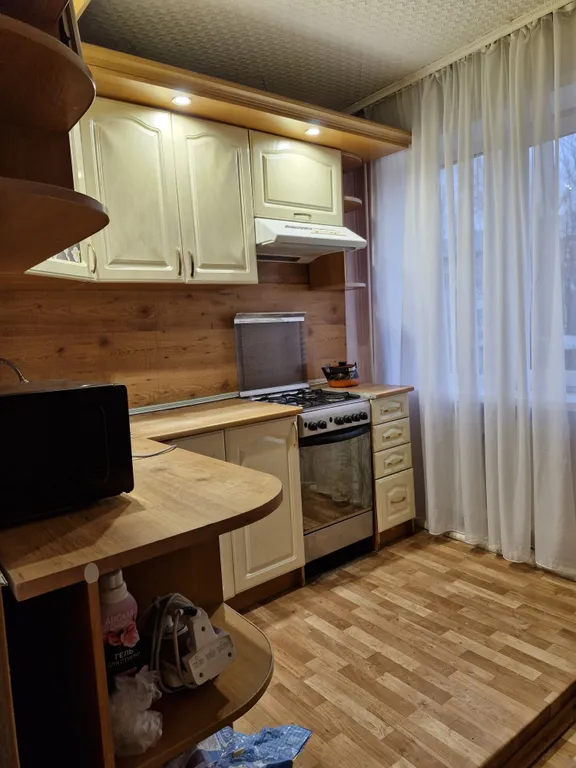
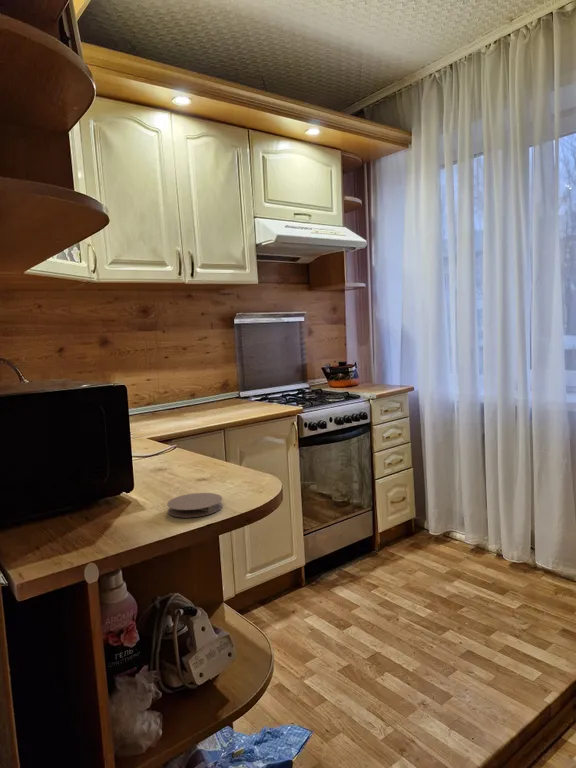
+ coaster [166,492,224,518]
